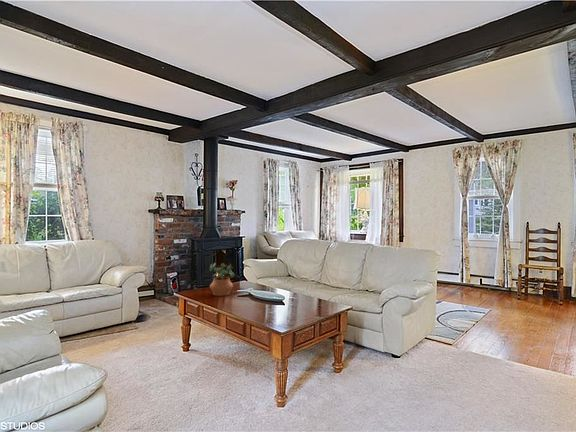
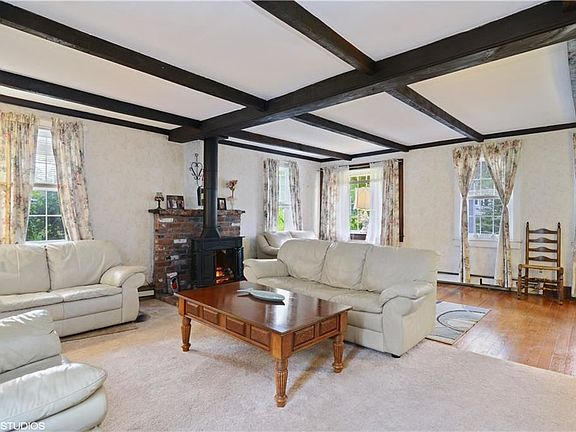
- potted plant [209,262,236,297]
